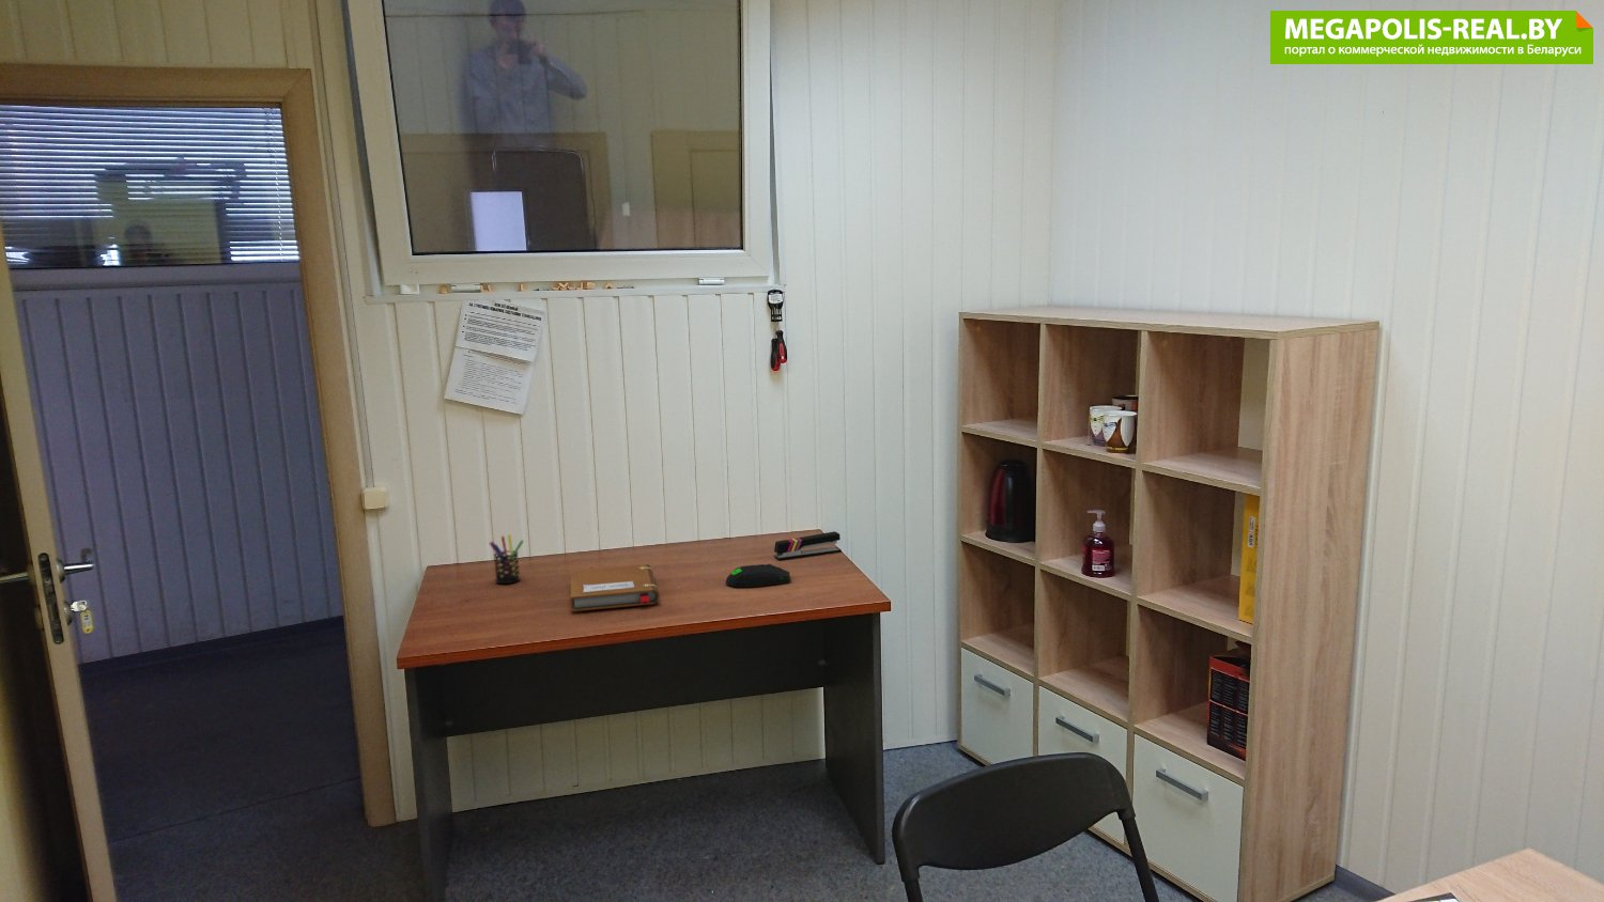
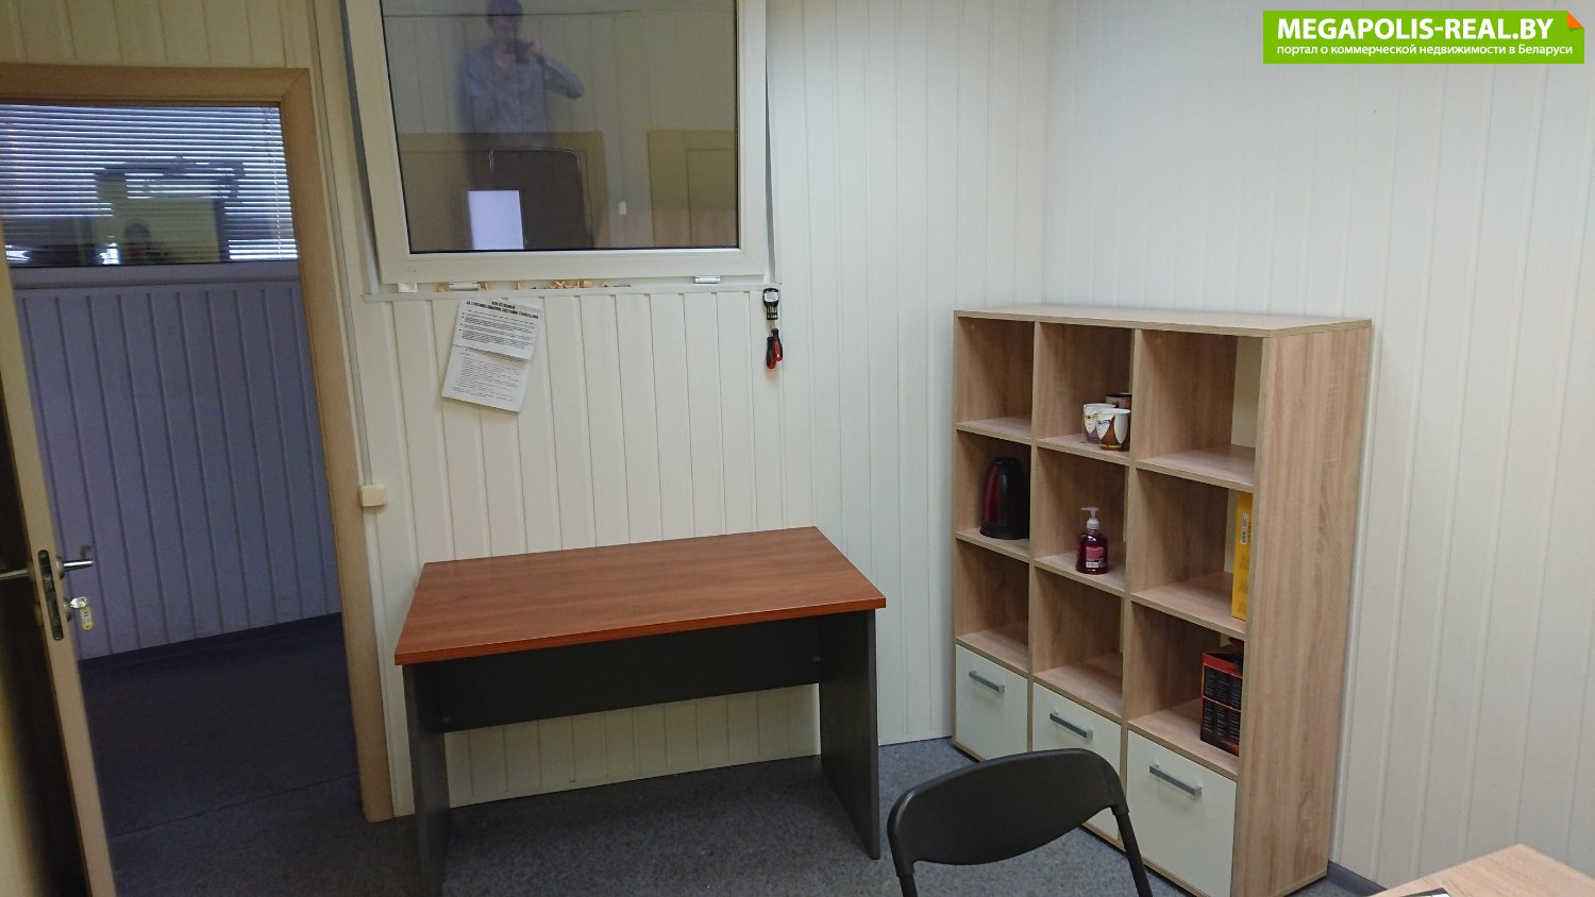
- notebook [570,563,660,612]
- computer mouse [725,563,791,588]
- pen holder [489,533,525,585]
- stapler [773,531,842,561]
